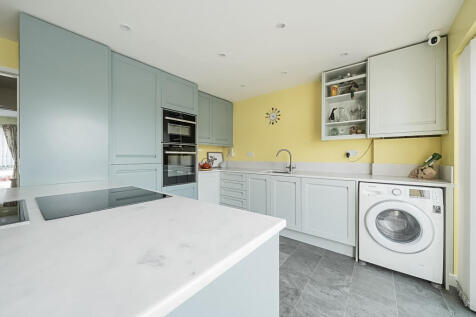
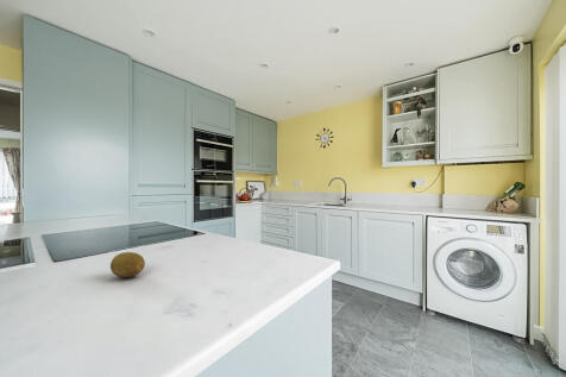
+ fruit [109,251,146,278]
